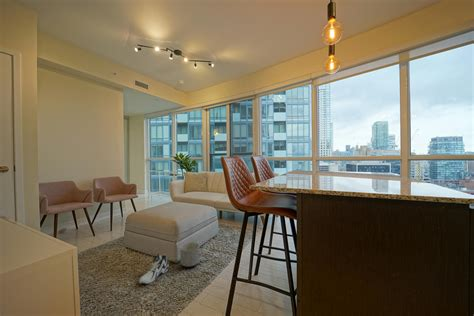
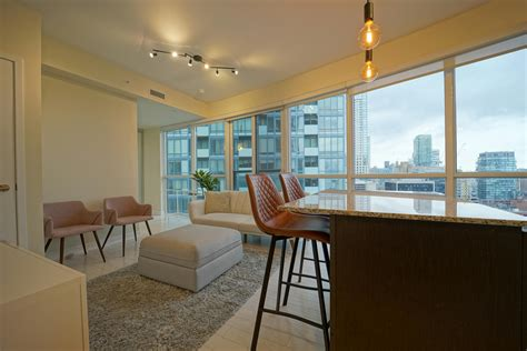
- sneaker [138,252,170,285]
- planter [179,241,201,268]
